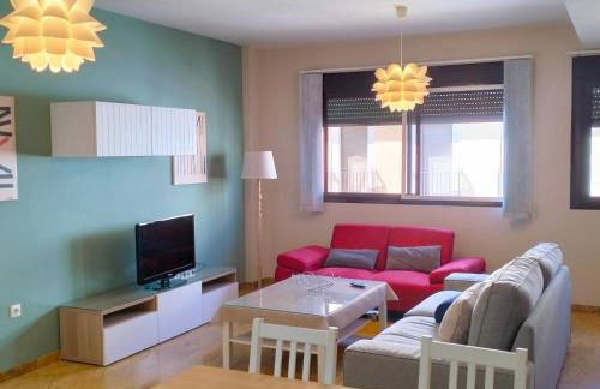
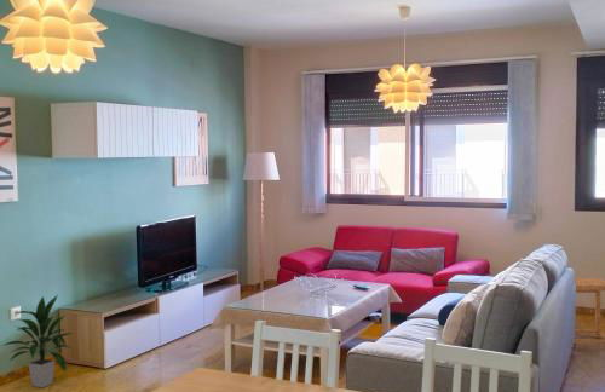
+ side table [574,277,605,345]
+ indoor plant [0,294,75,388]
